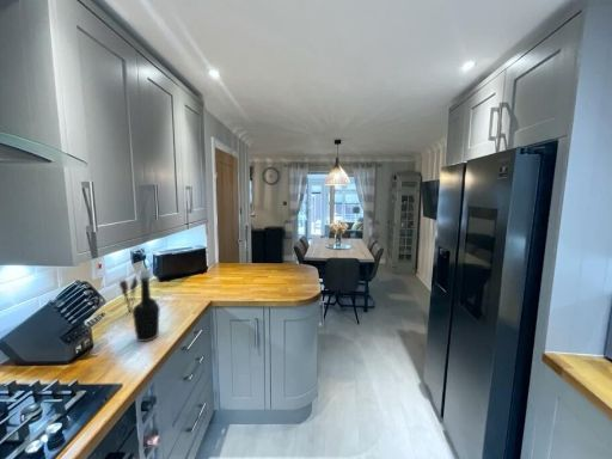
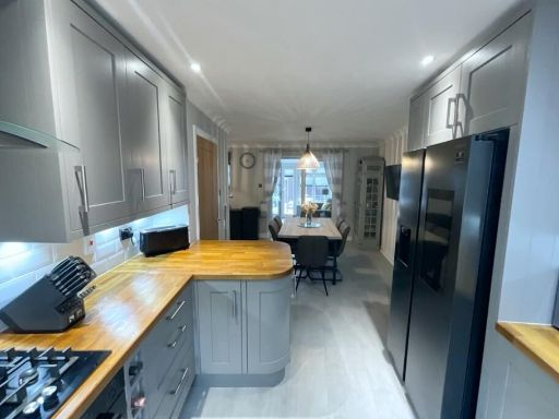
- bottle [131,269,161,343]
- utensil holder [118,276,140,314]
